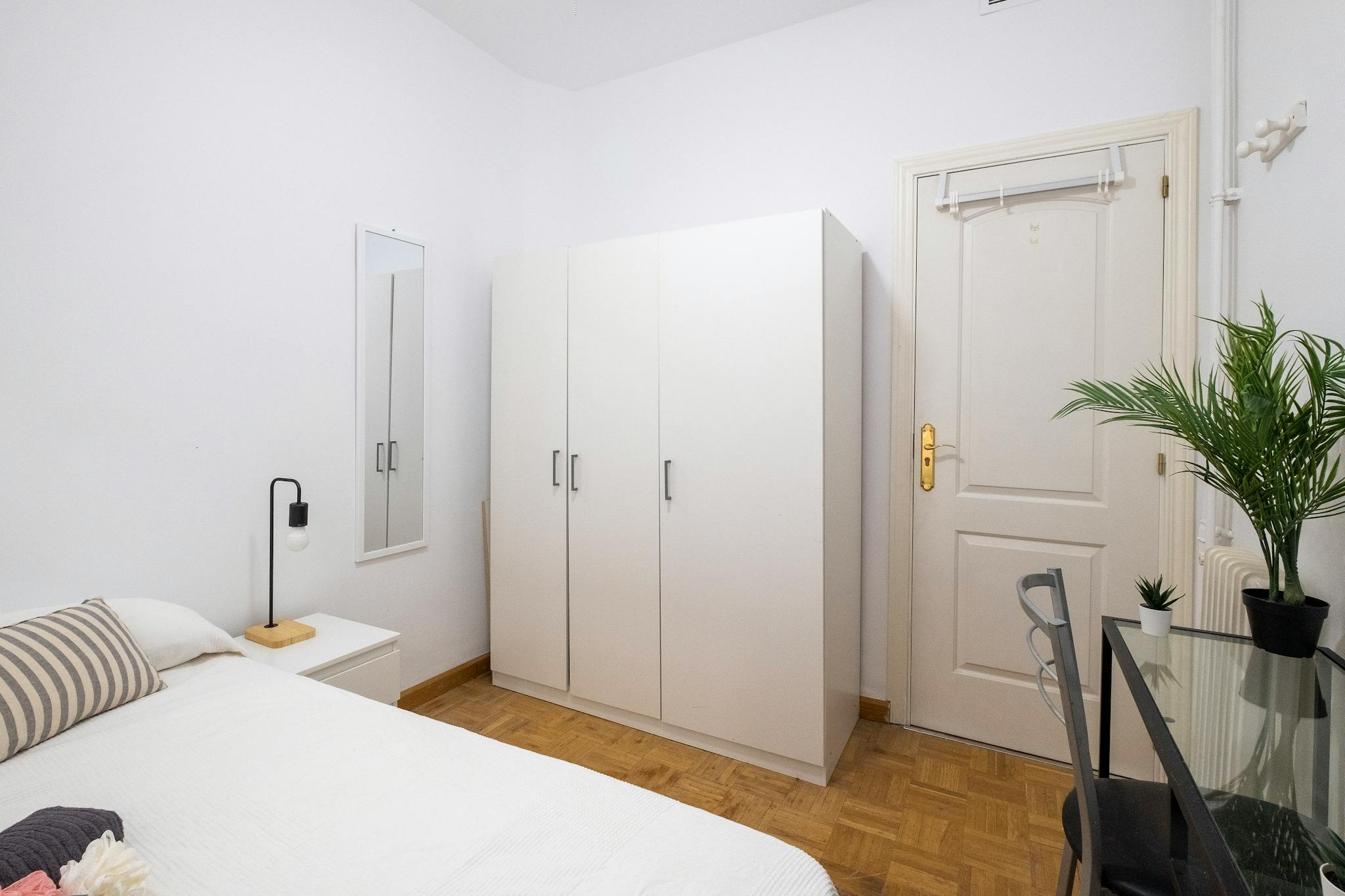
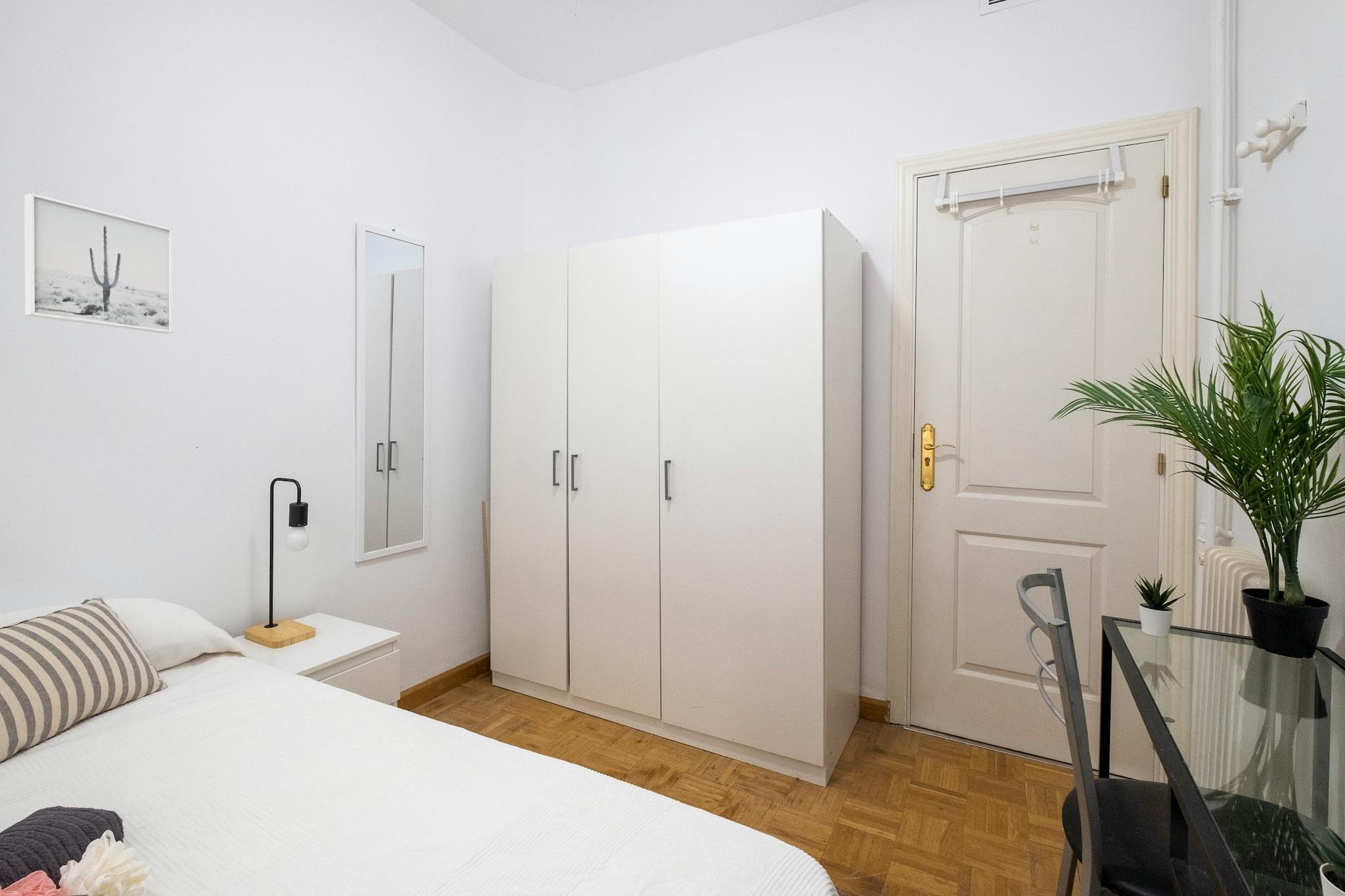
+ wall art [24,192,173,334]
